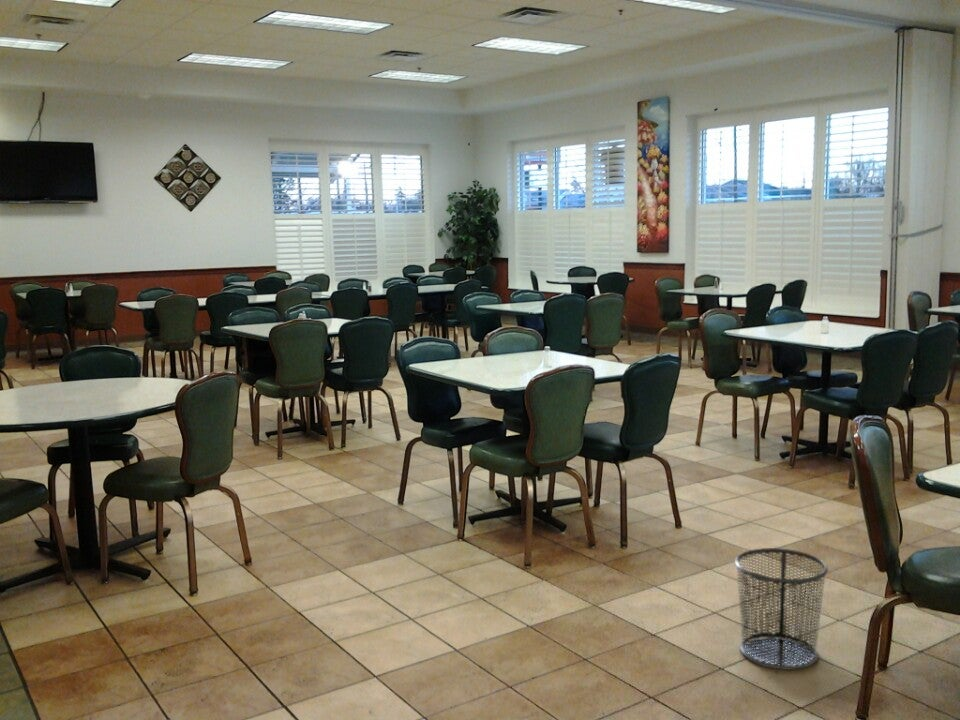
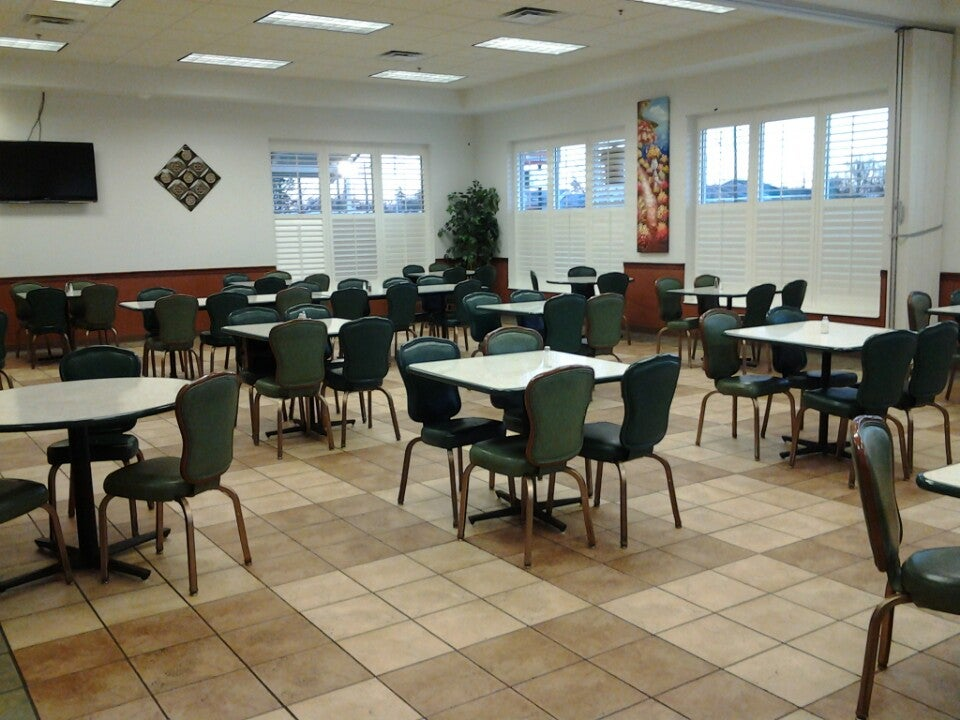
- trash can [733,547,829,671]
